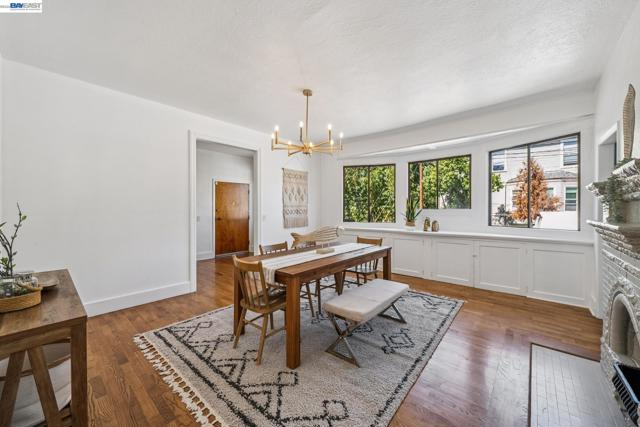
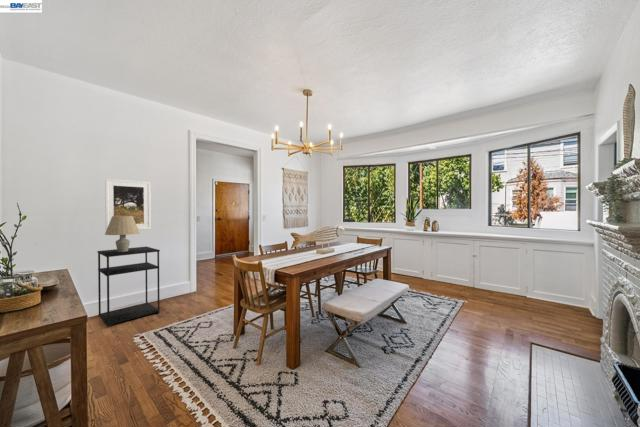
+ shelving unit [96,246,161,328]
+ table lamp [104,216,140,252]
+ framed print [104,178,152,231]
